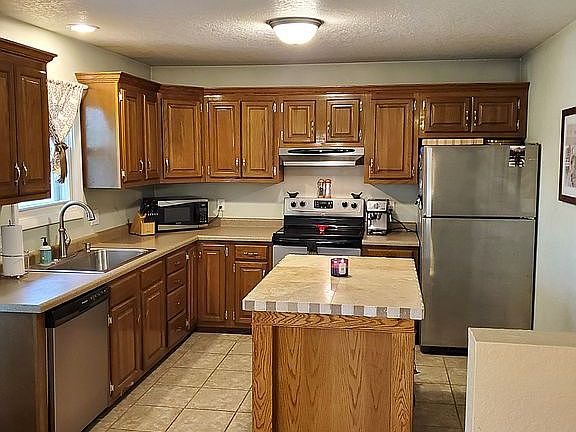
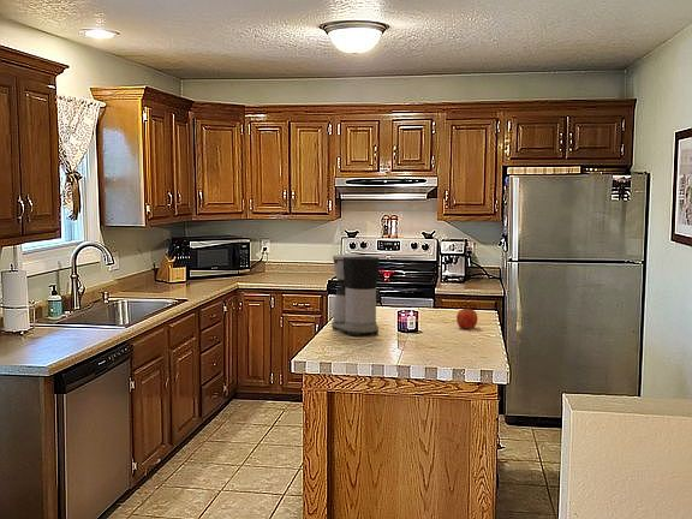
+ coffee maker [330,253,381,336]
+ fruit [455,306,479,330]
